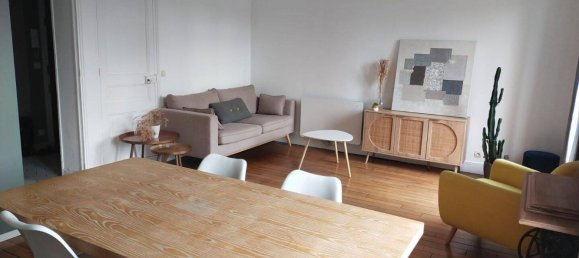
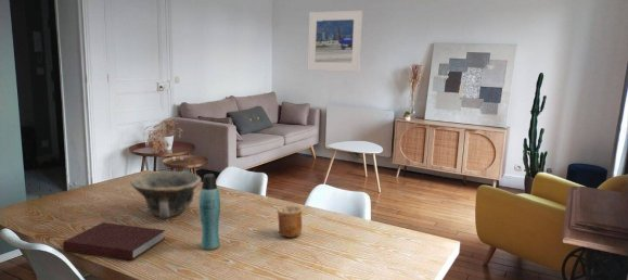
+ notebook [62,221,166,262]
+ bowl [130,170,202,219]
+ bottle [198,173,221,251]
+ cup [275,204,304,239]
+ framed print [307,10,363,73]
